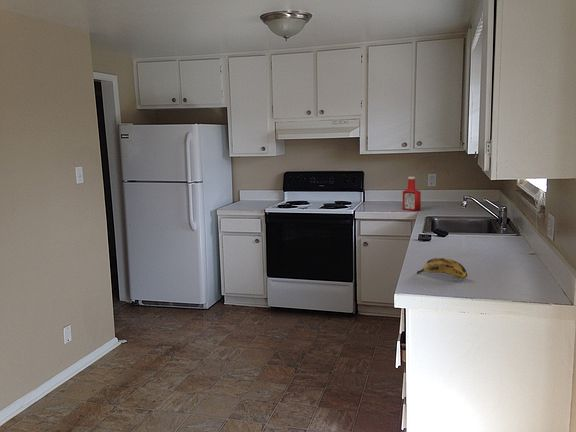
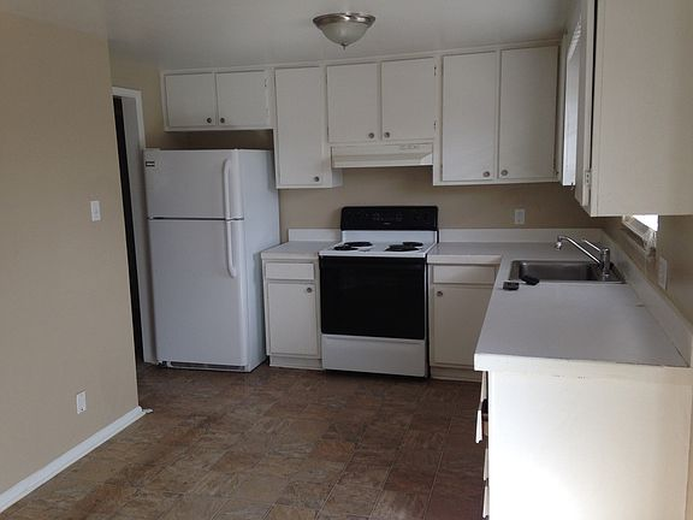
- soap bottle [402,176,422,211]
- banana [416,257,468,279]
